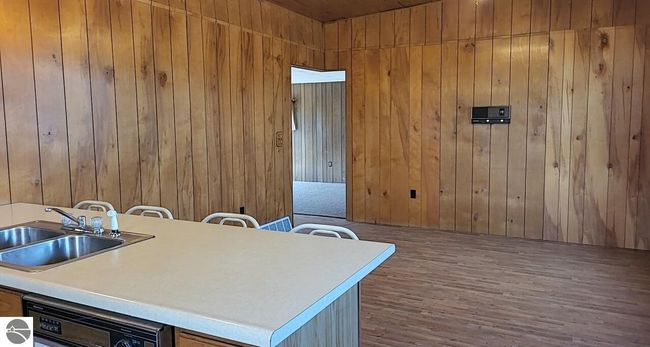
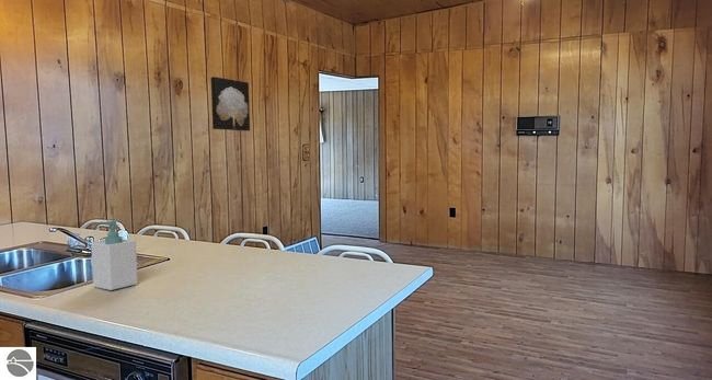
+ wall art [210,76,251,131]
+ soap bottle [90,219,139,291]
